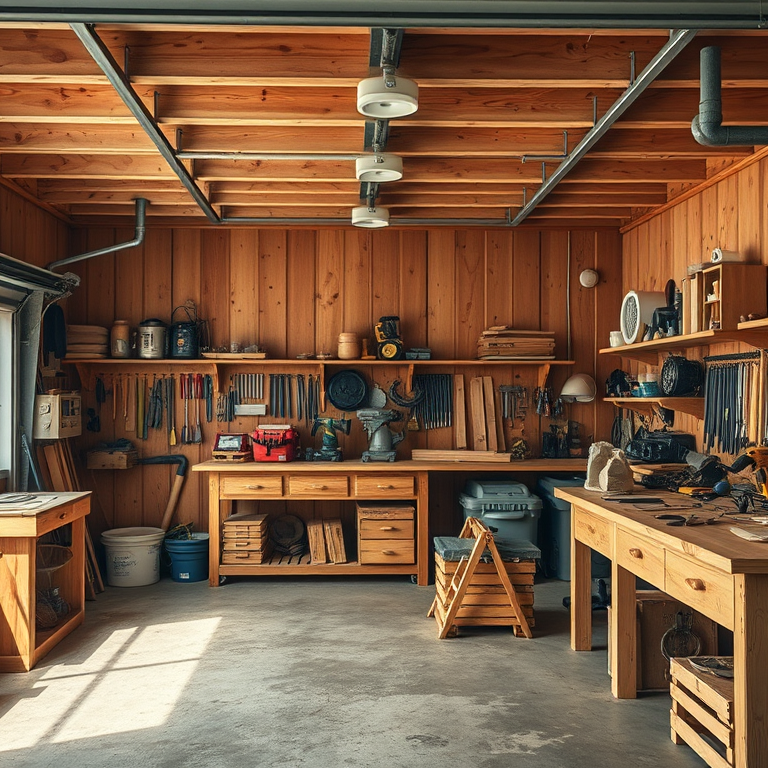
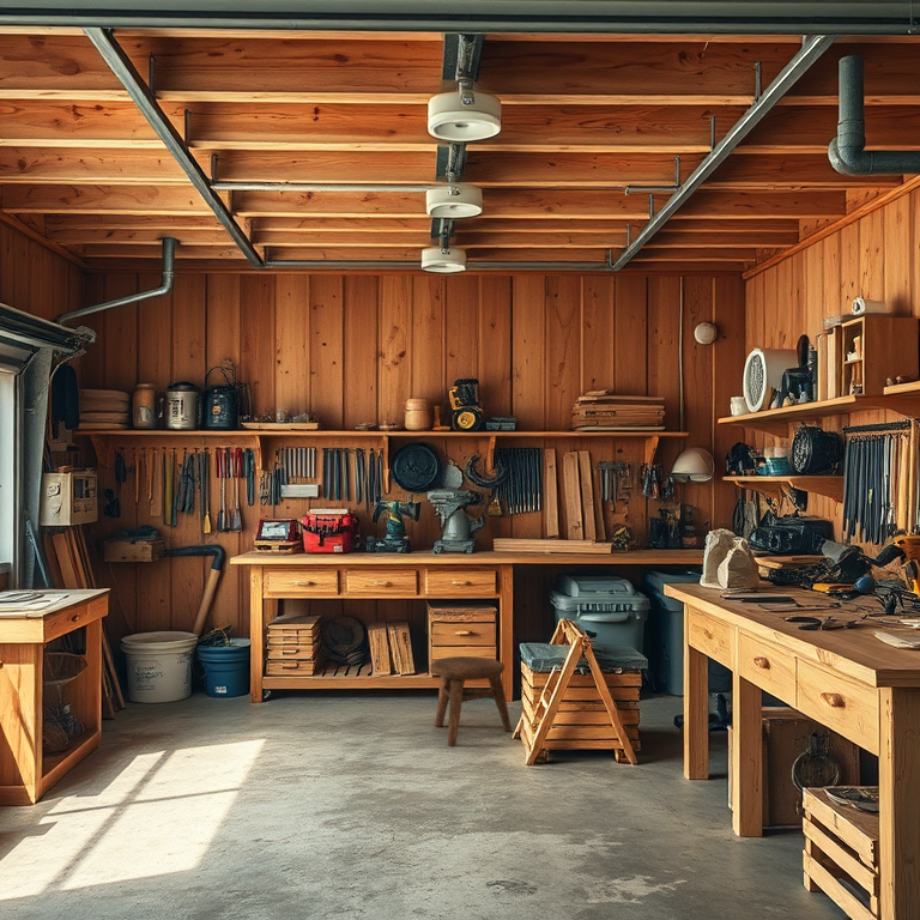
+ stool [429,655,513,748]
